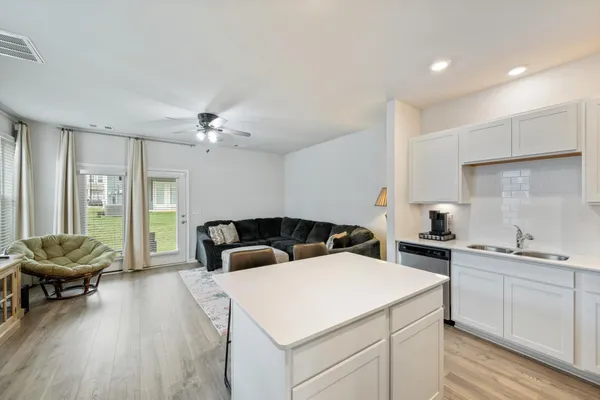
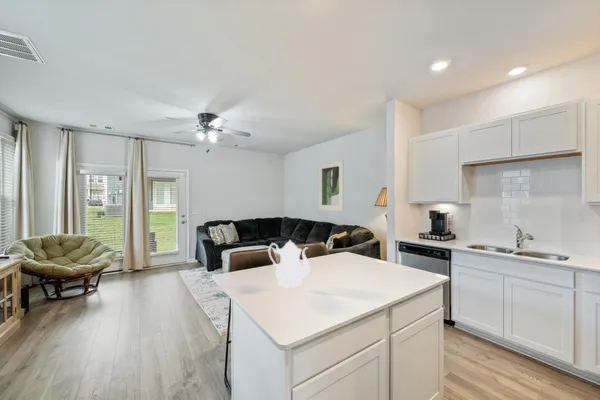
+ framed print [318,159,345,212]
+ teapot [268,239,311,288]
